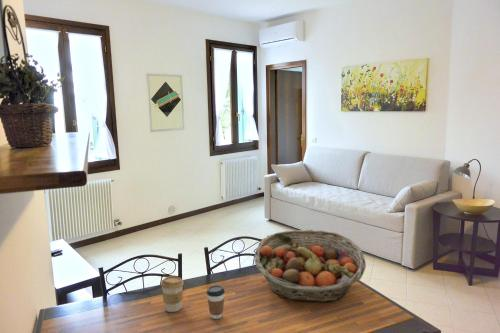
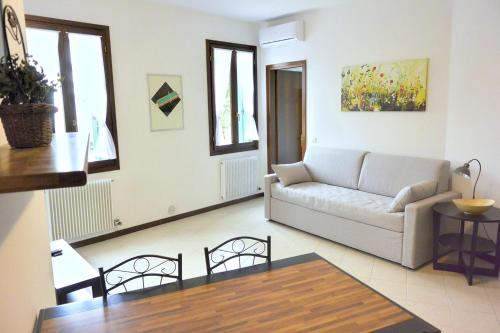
- coffee cup [160,275,185,313]
- fruit basket [253,229,367,303]
- coffee cup [206,284,226,320]
